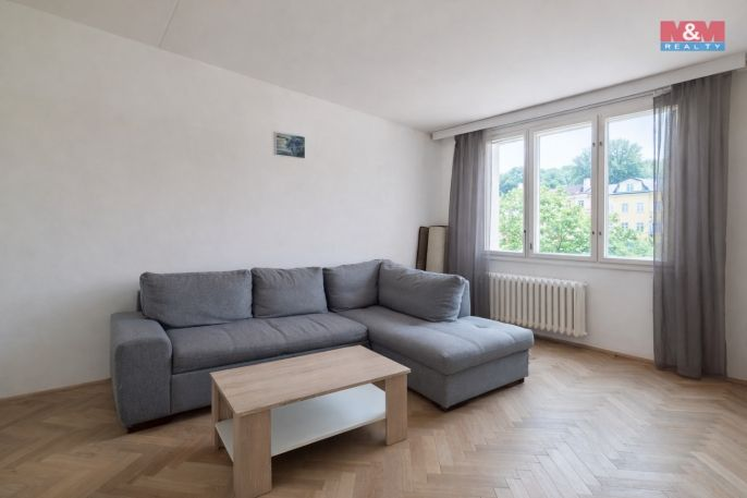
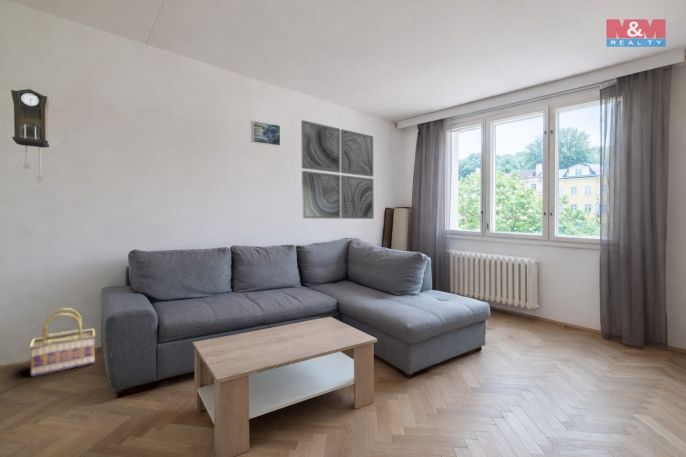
+ wall art [300,119,375,220]
+ basket [28,307,96,377]
+ pendulum clock [10,88,50,182]
